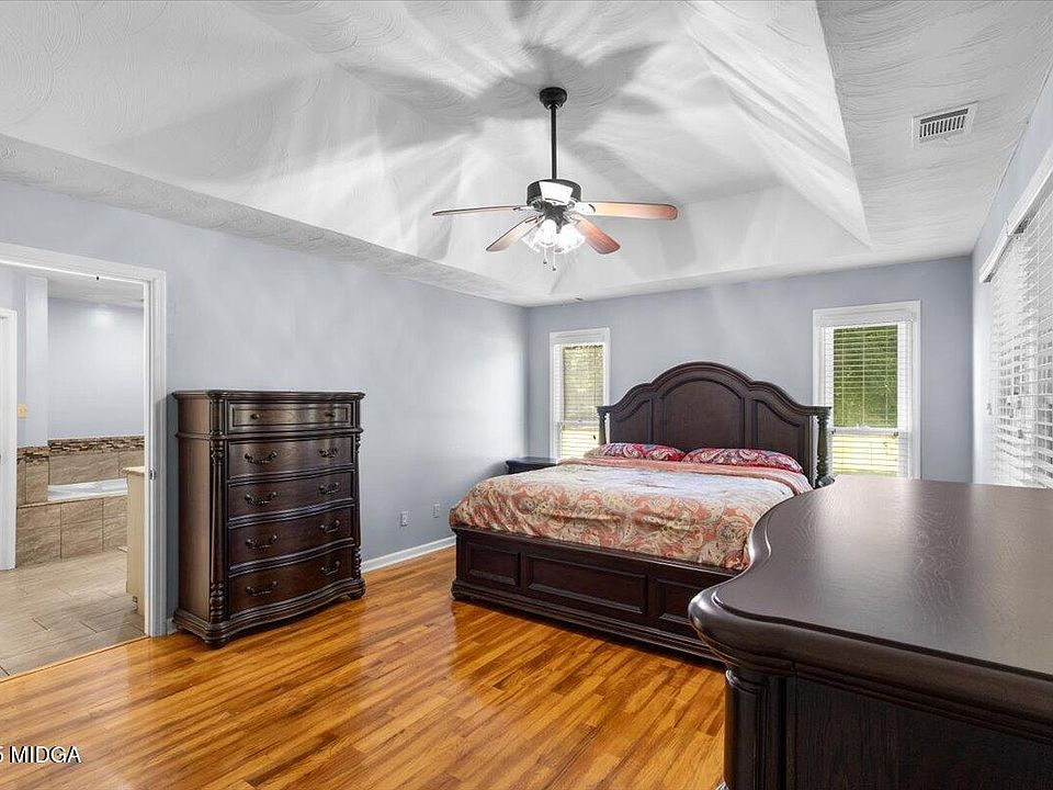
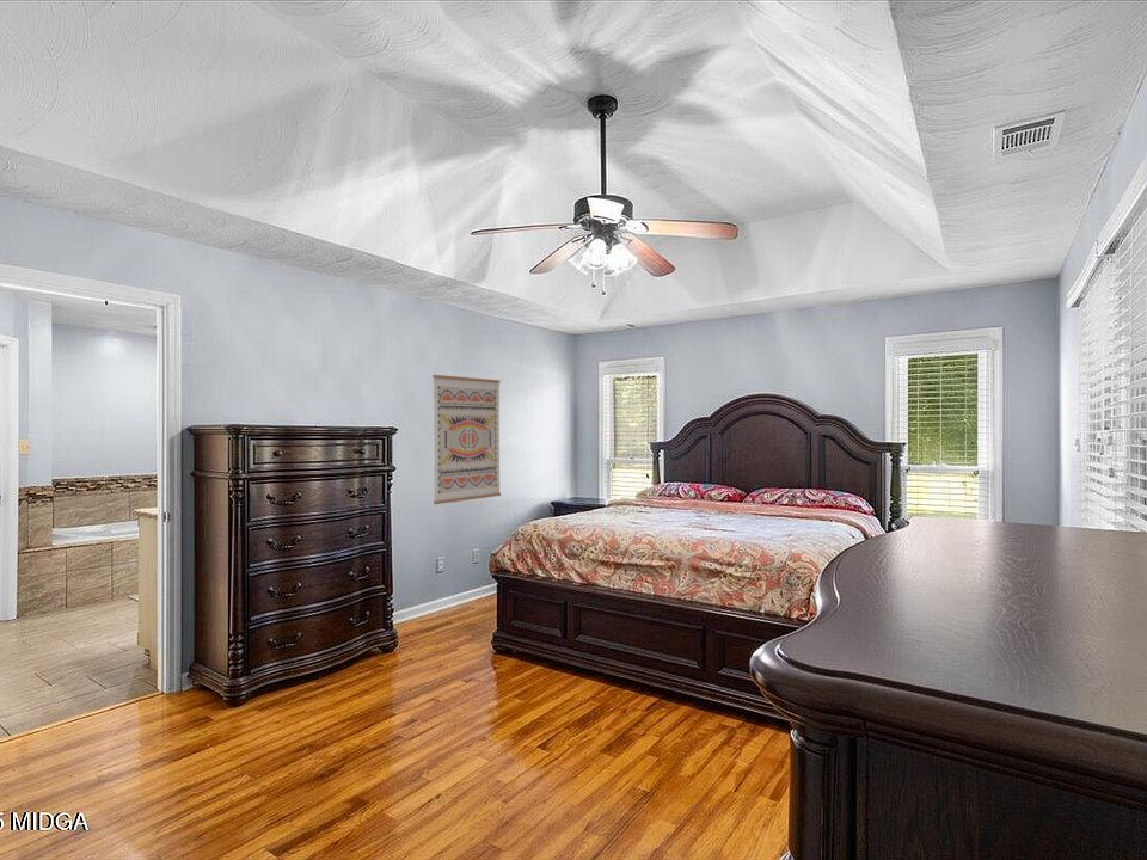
+ wall art [431,374,502,505]
